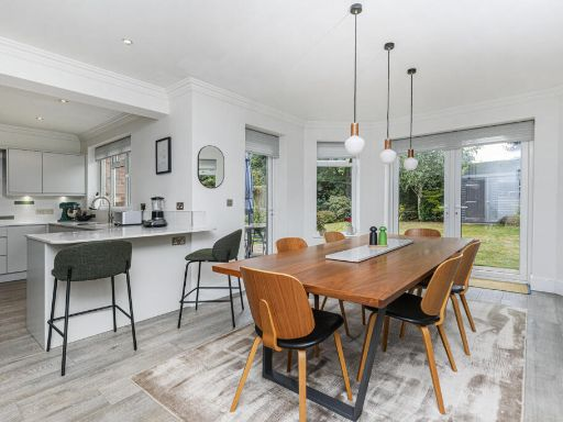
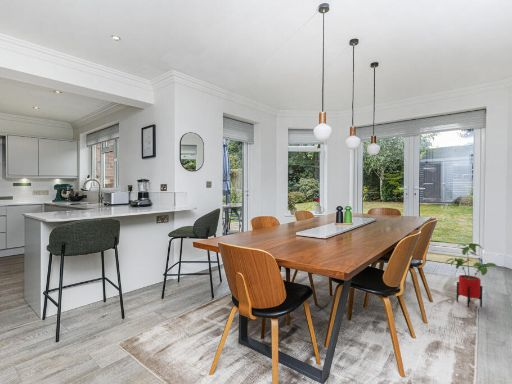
+ house plant [445,242,498,308]
